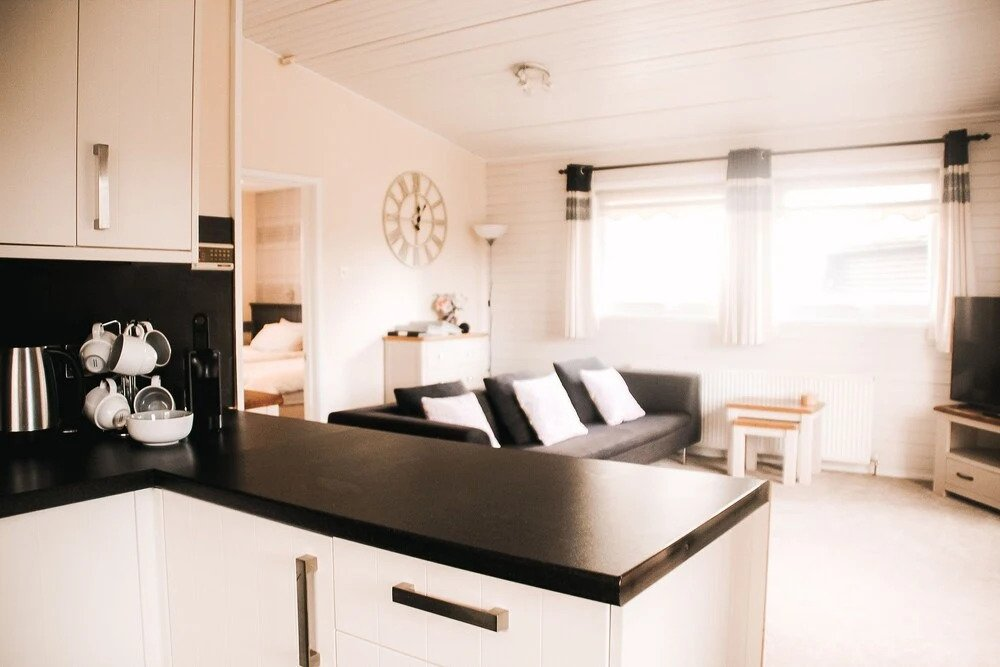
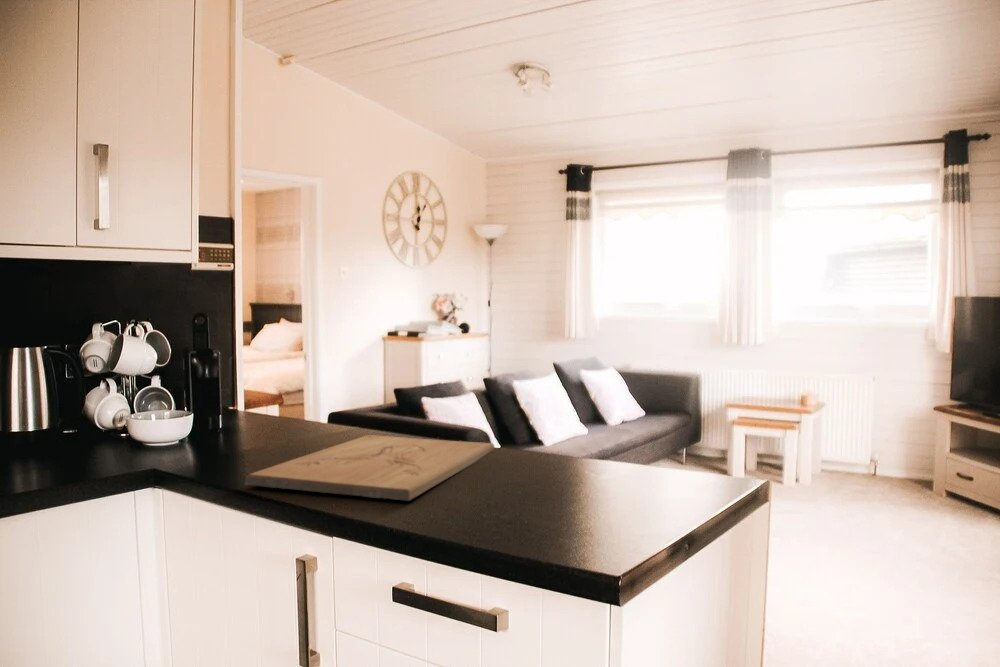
+ cutting board [244,434,495,502]
